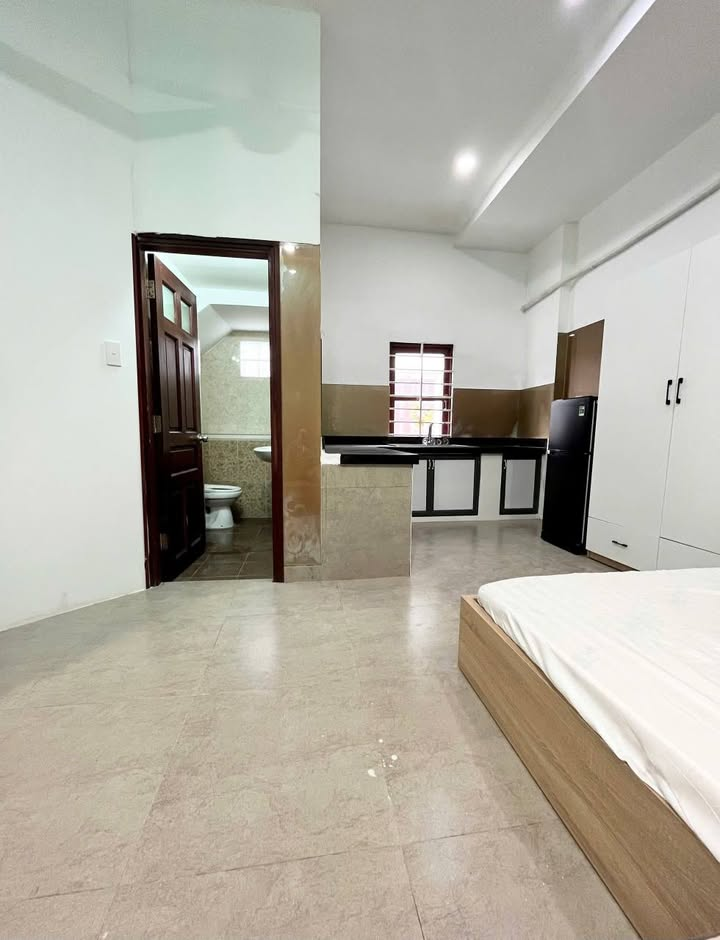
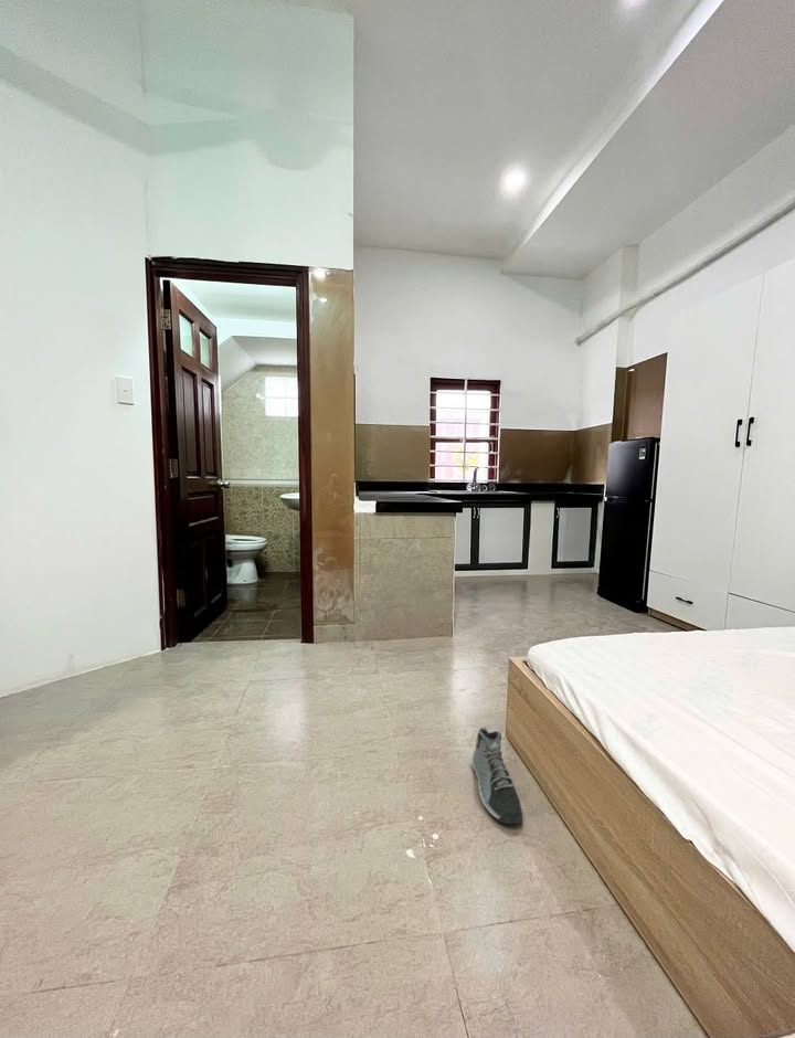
+ sneaker [470,727,523,825]
